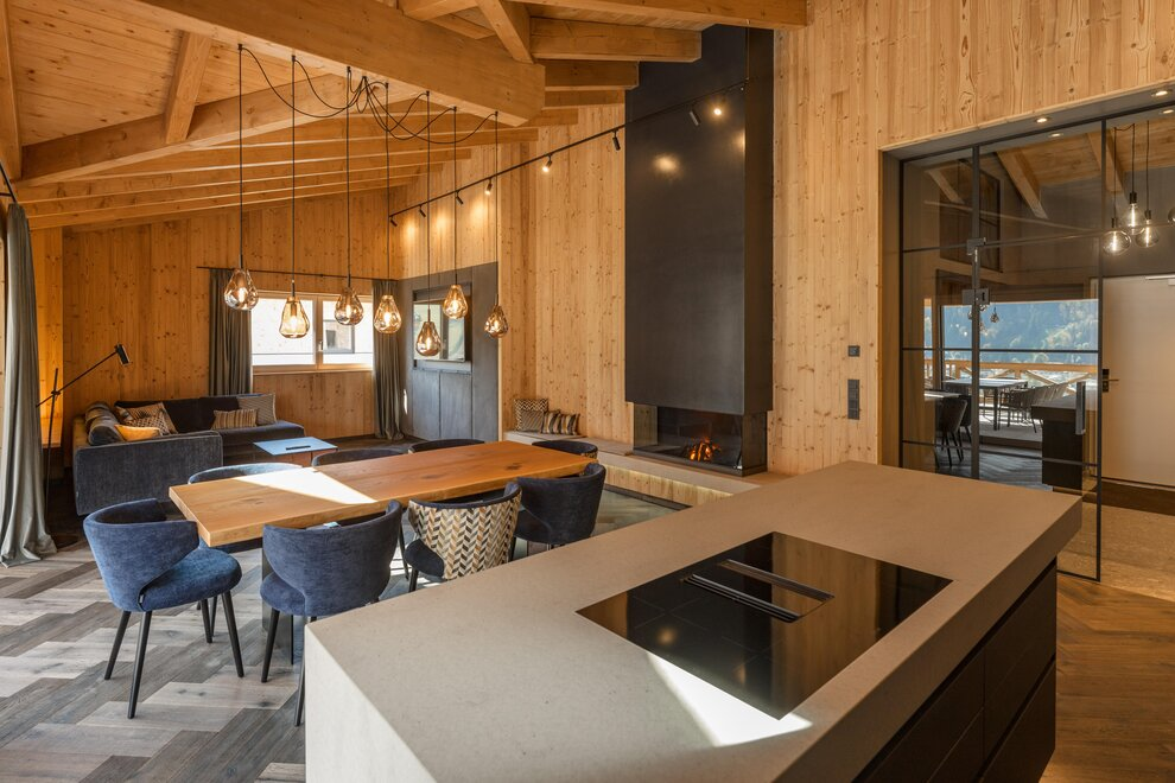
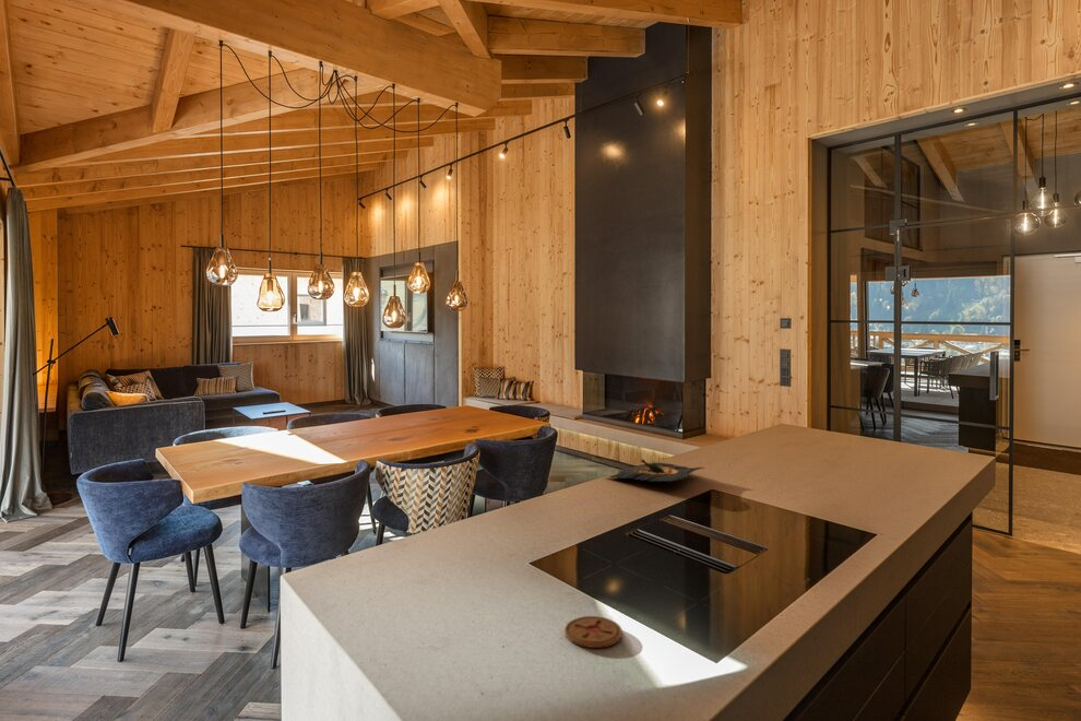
+ tequila [605,458,706,483]
+ coaster [563,615,623,649]
